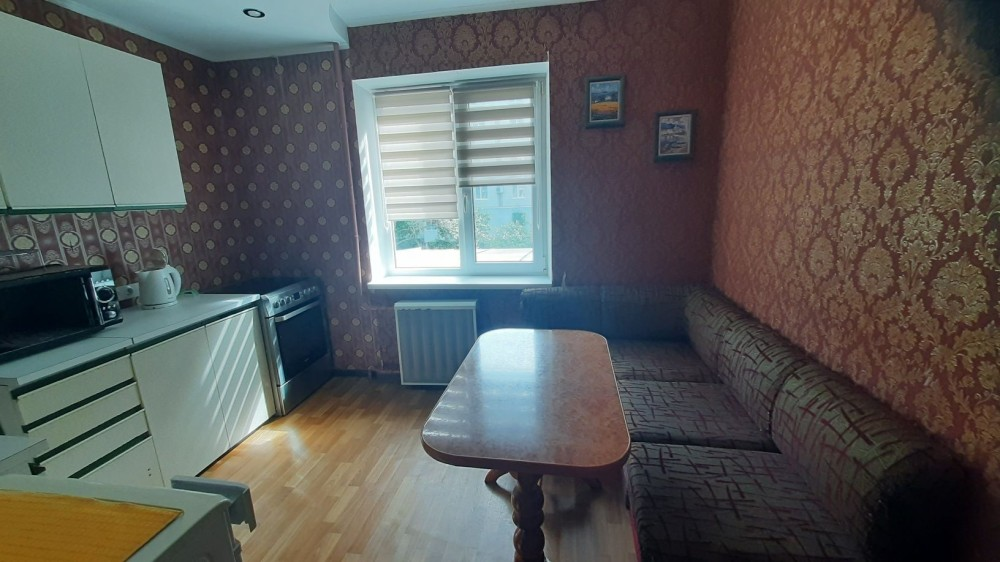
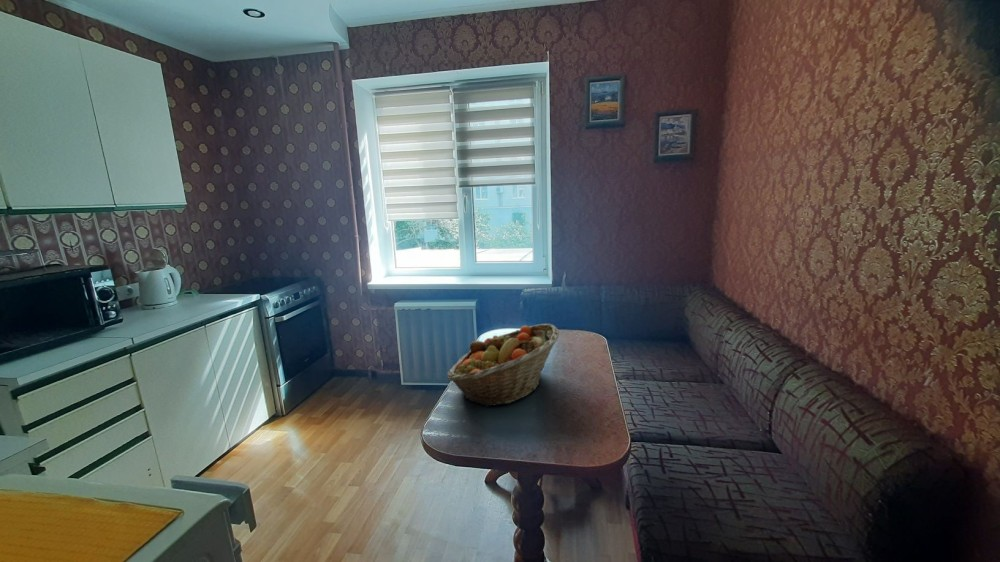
+ fruit basket [446,323,560,408]
